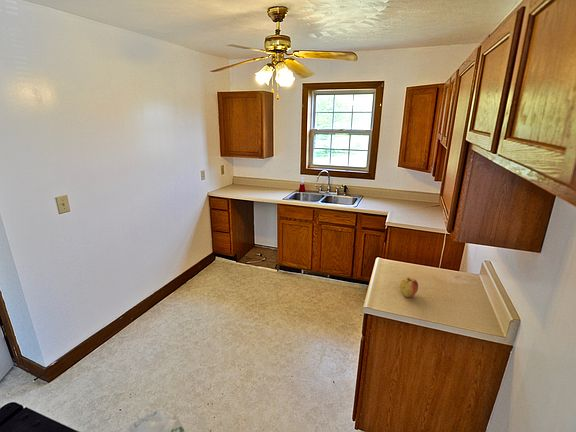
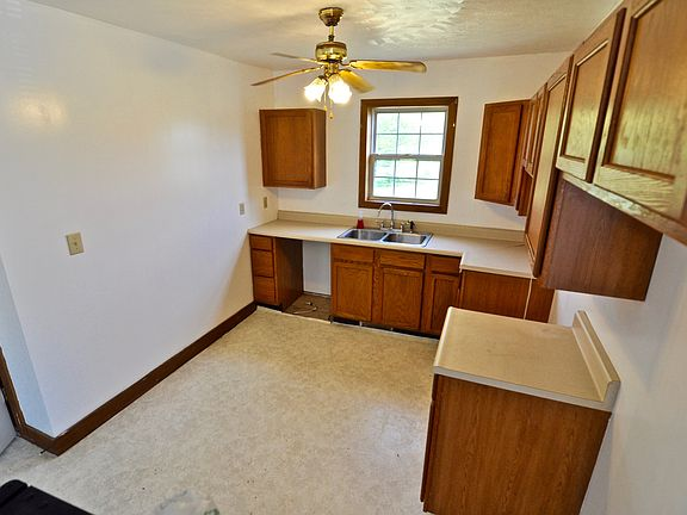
- apple [399,276,419,298]
